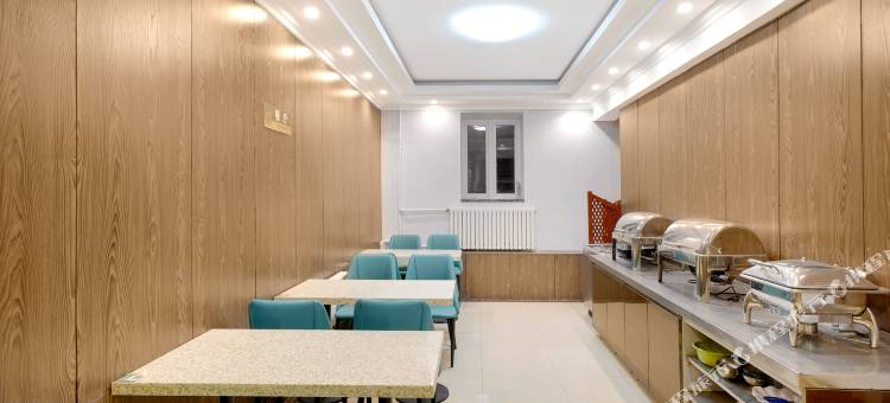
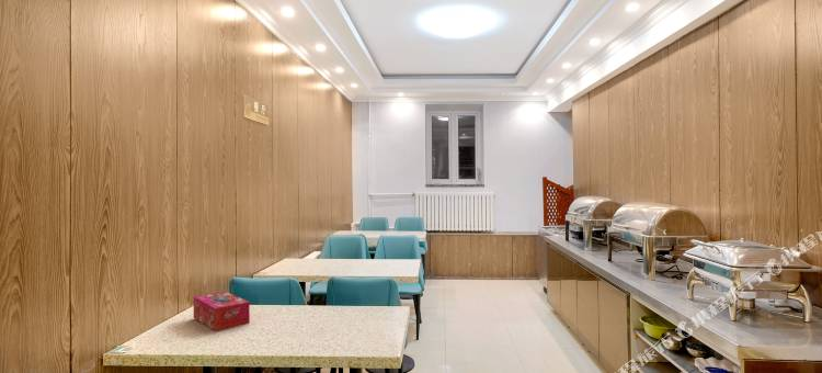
+ tissue box [193,291,251,332]
